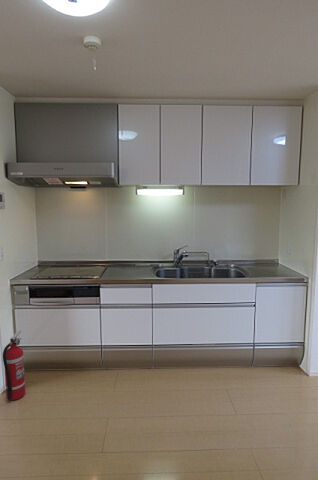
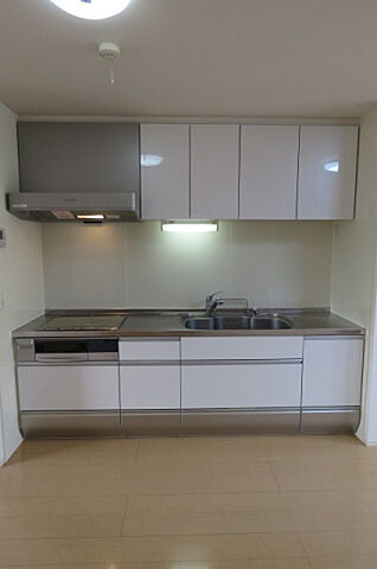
- fire extinguisher [2,329,26,401]
